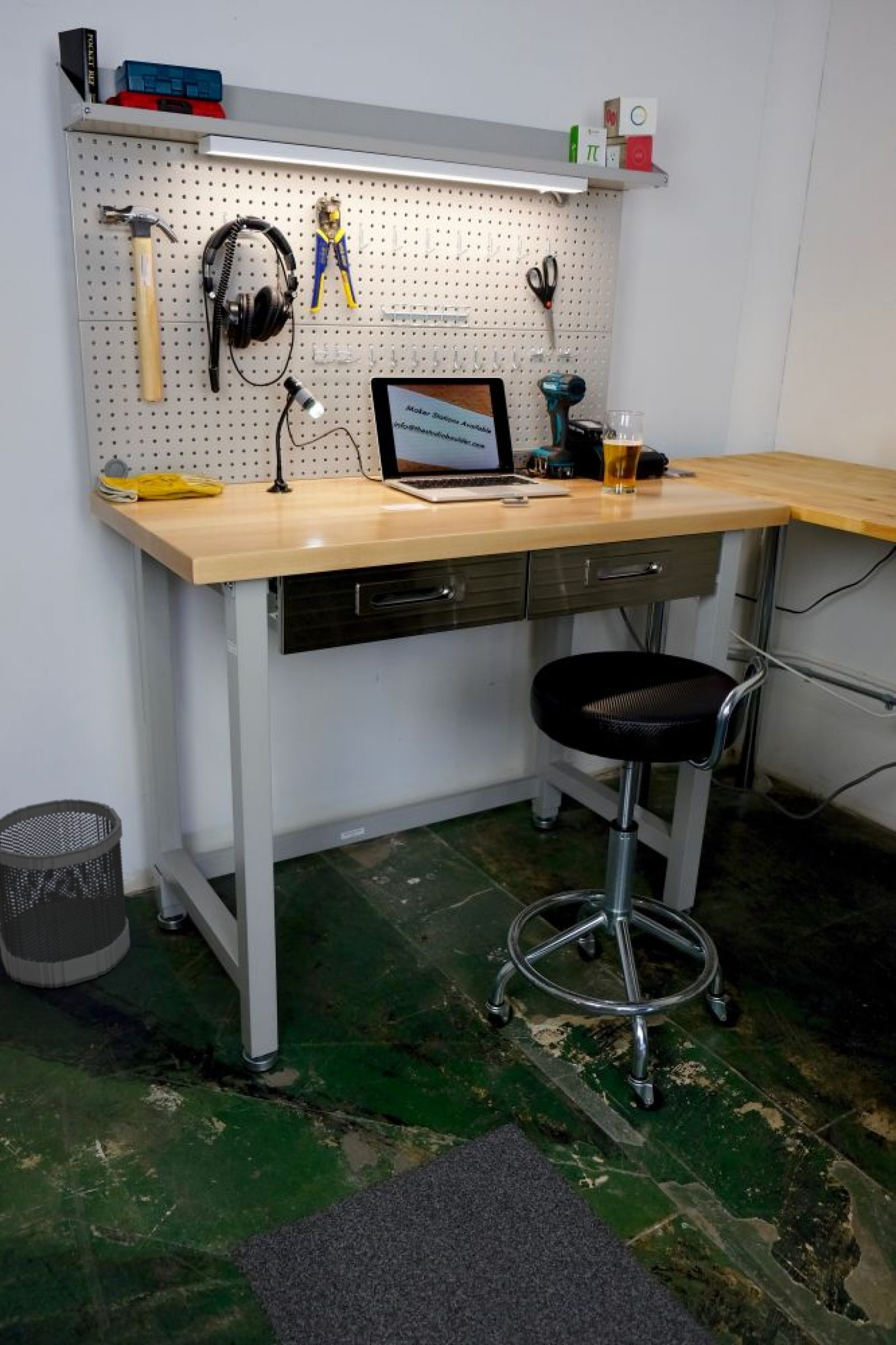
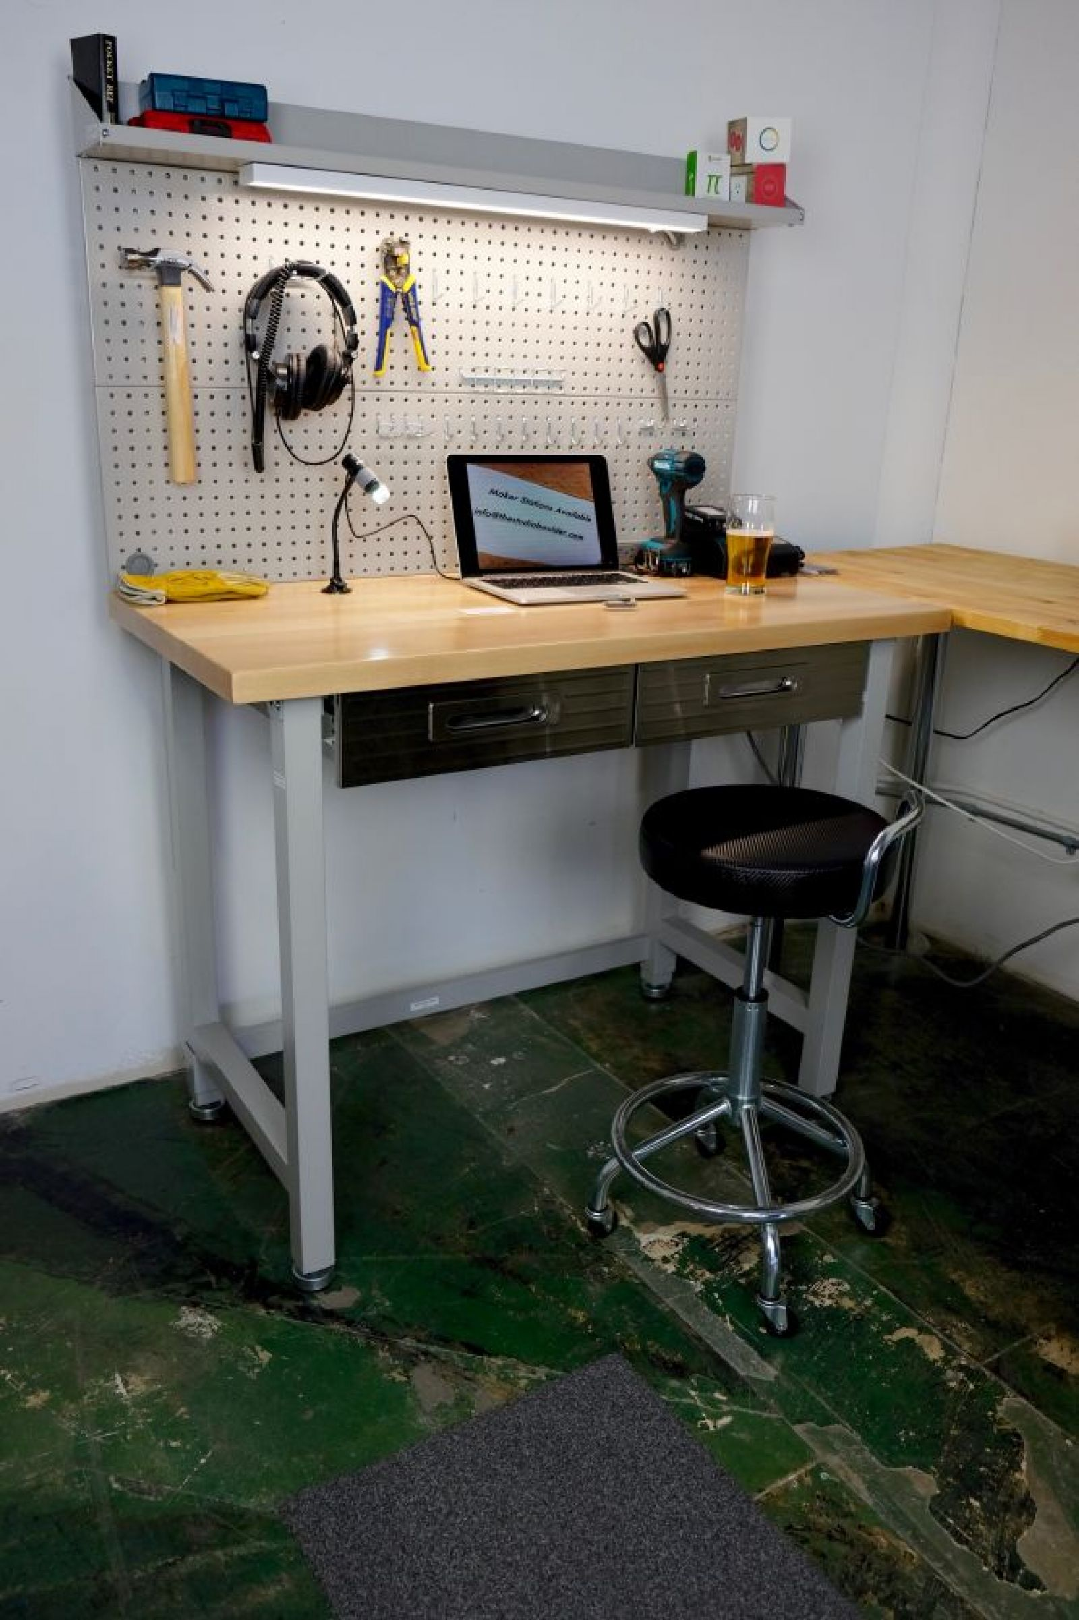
- wastebasket [0,798,131,989]
